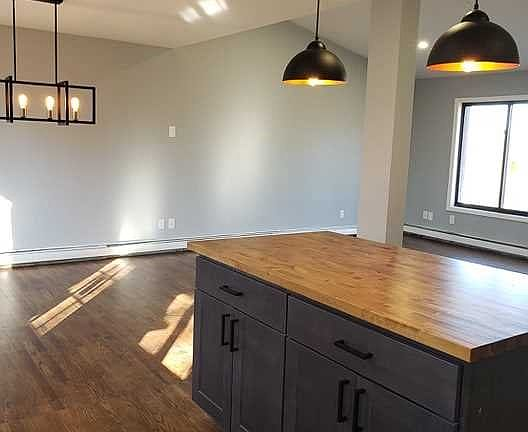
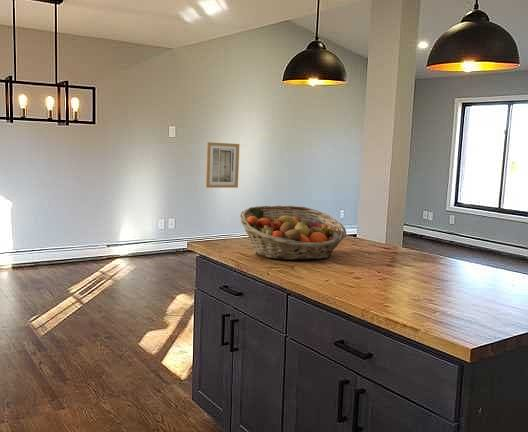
+ wall art [205,141,240,189]
+ fruit basket [239,205,347,261]
